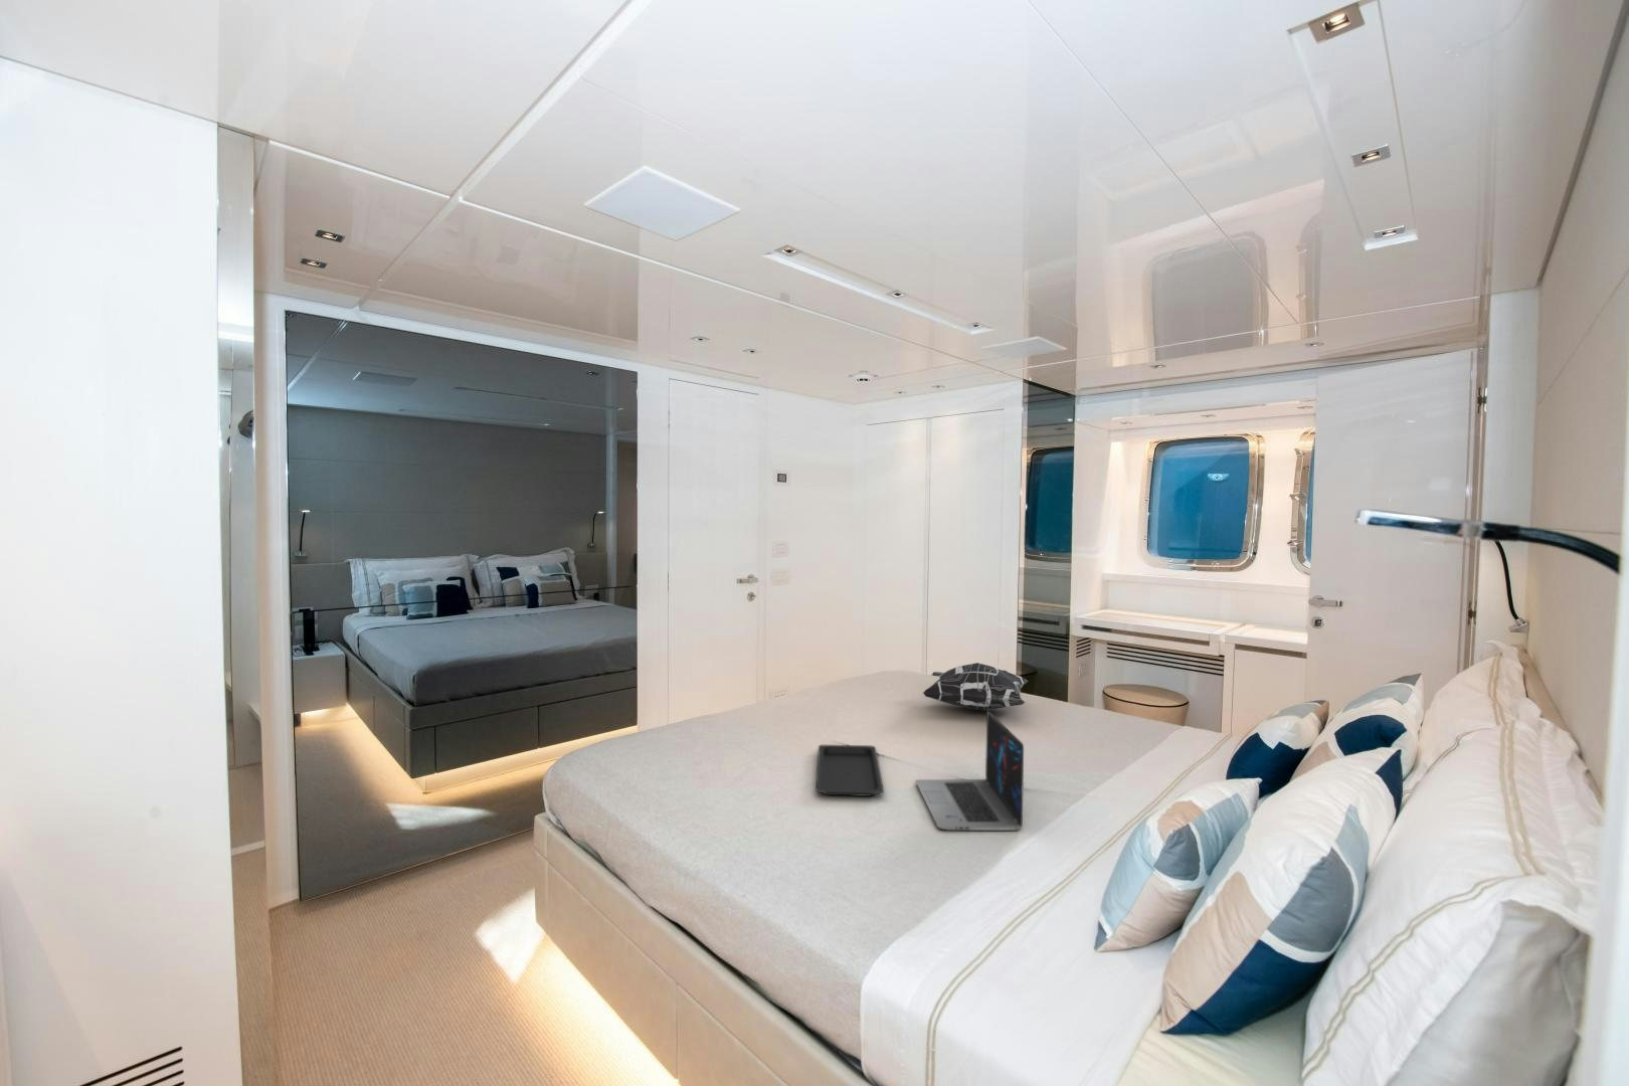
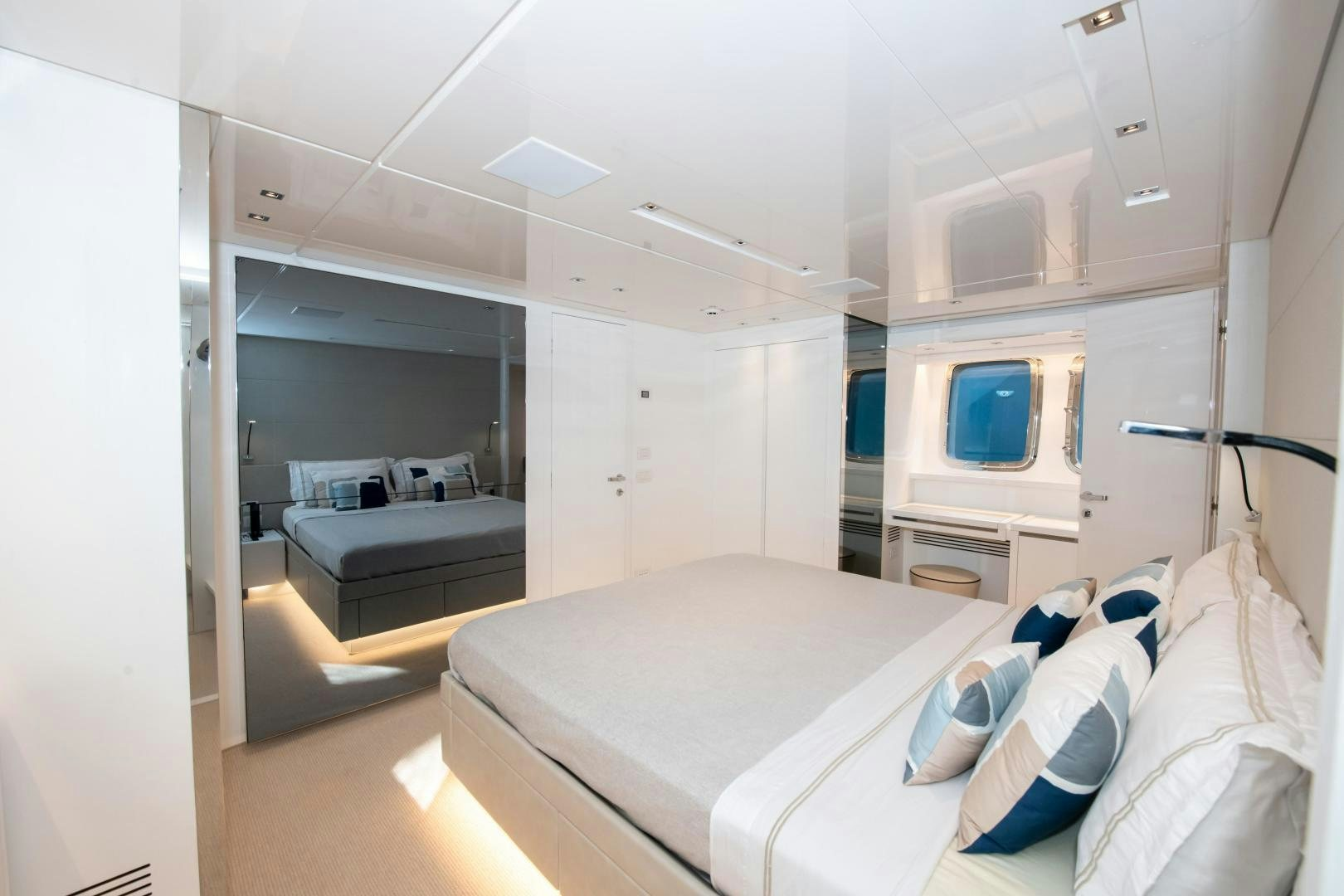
- laptop [915,710,1024,831]
- serving tray [814,744,885,798]
- decorative pillow [922,662,1029,711]
